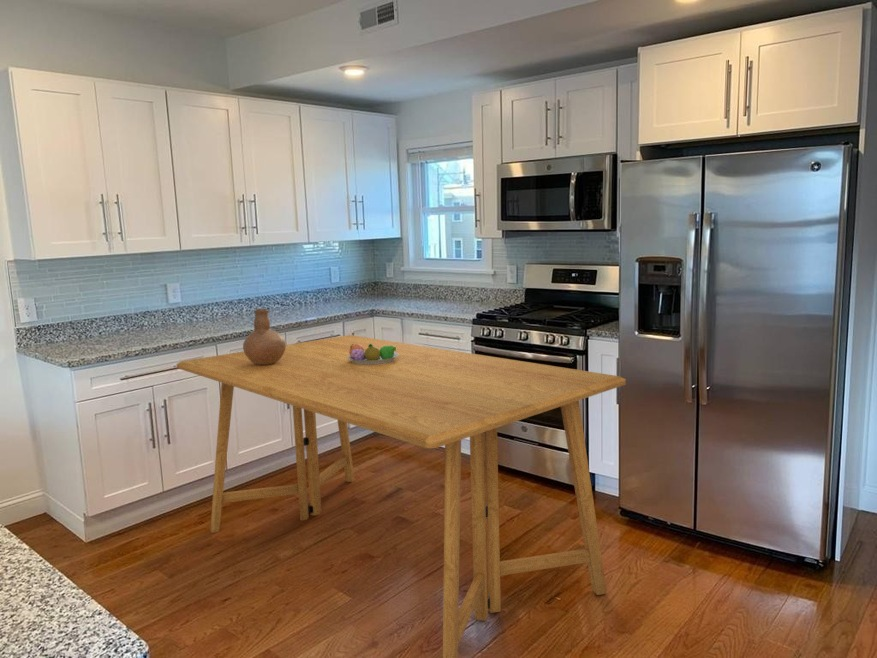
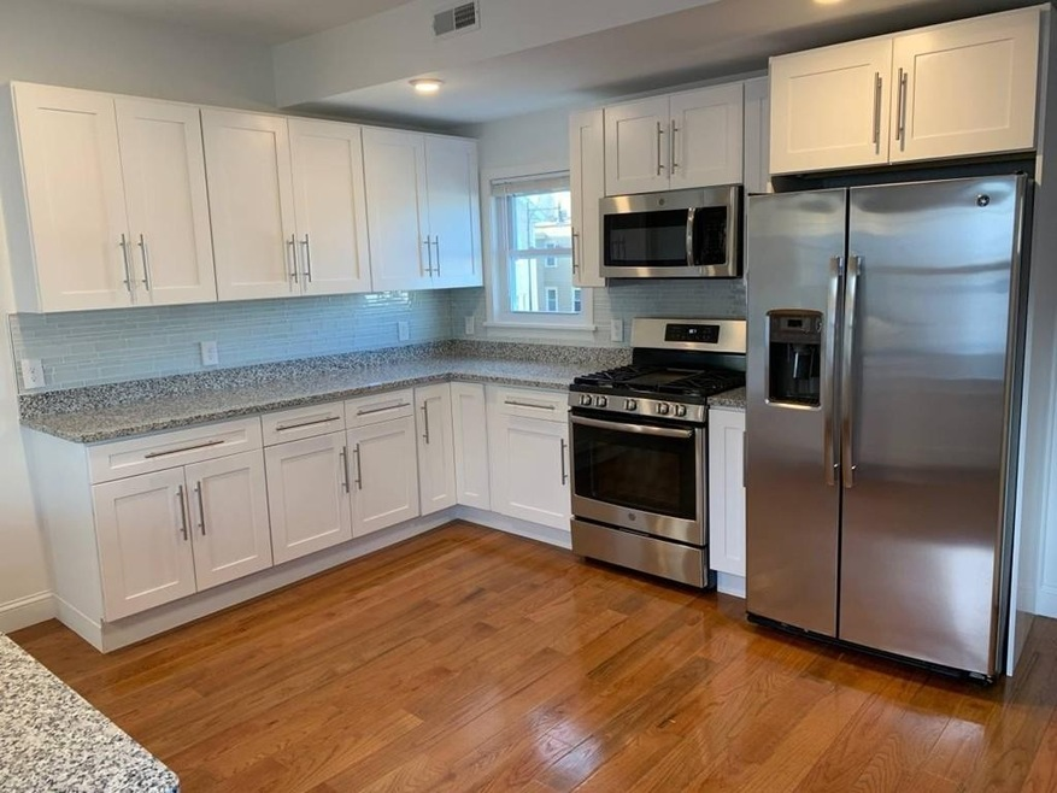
- fruit bowl [348,344,399,365]
- dining table [176,334,627,658]
- vase [242,308,287,365]
